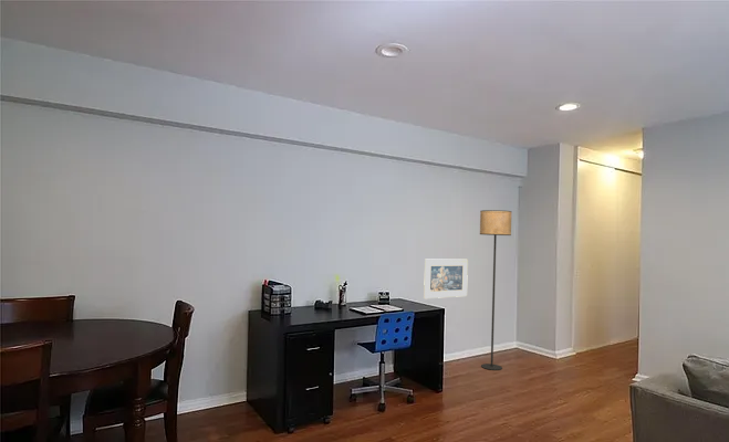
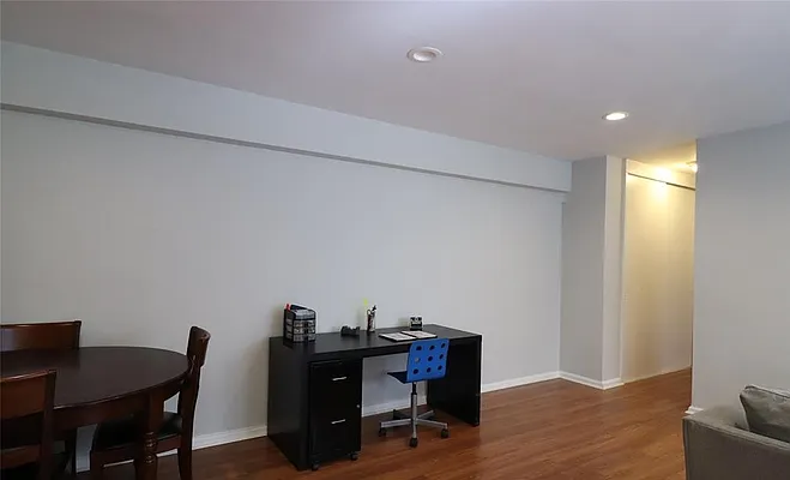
- floor lamp [479,209,513,371]
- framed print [423,259,469,299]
